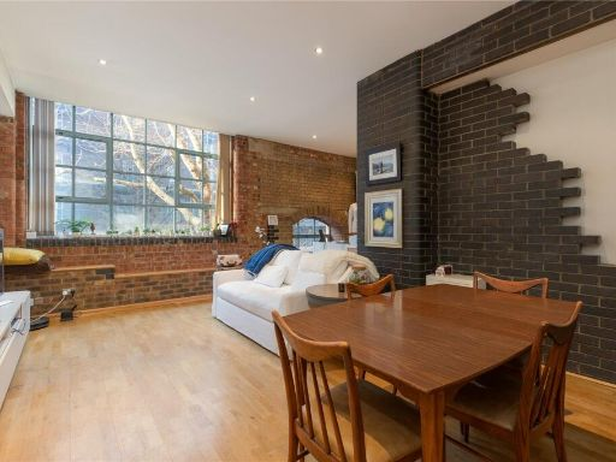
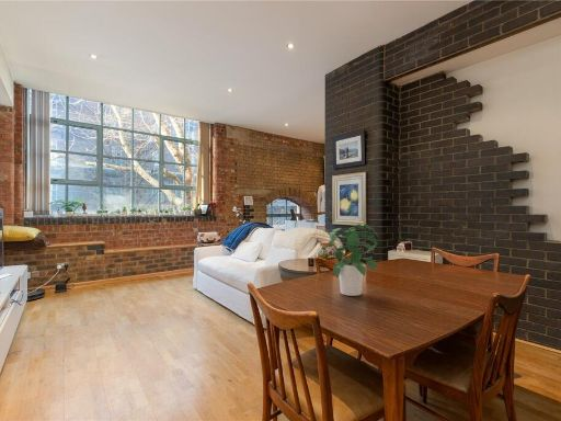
+ potted plant [323,223,379,297]
